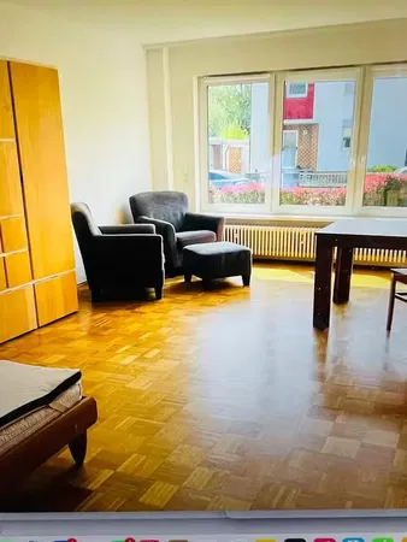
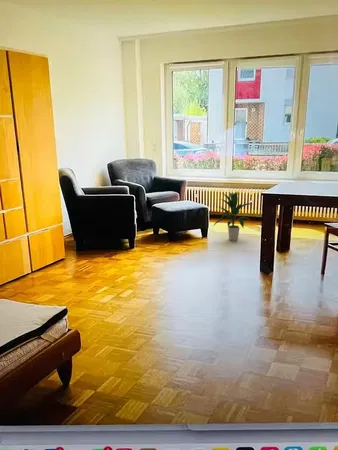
+ indoor plant [213,190,253,242]
